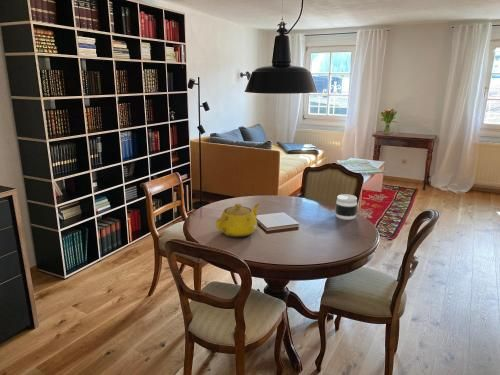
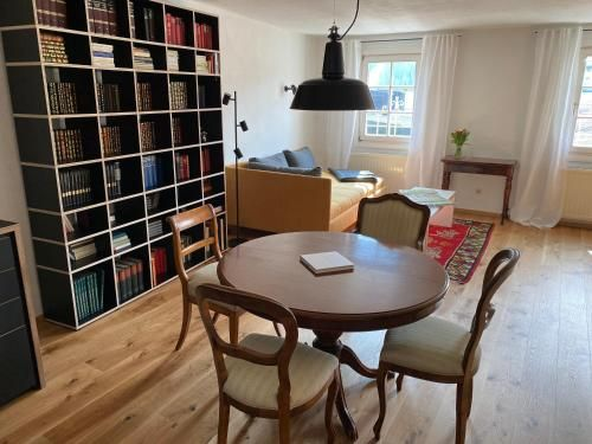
- teapot [215,203,261,238]
- jar [334,193,358,221]
